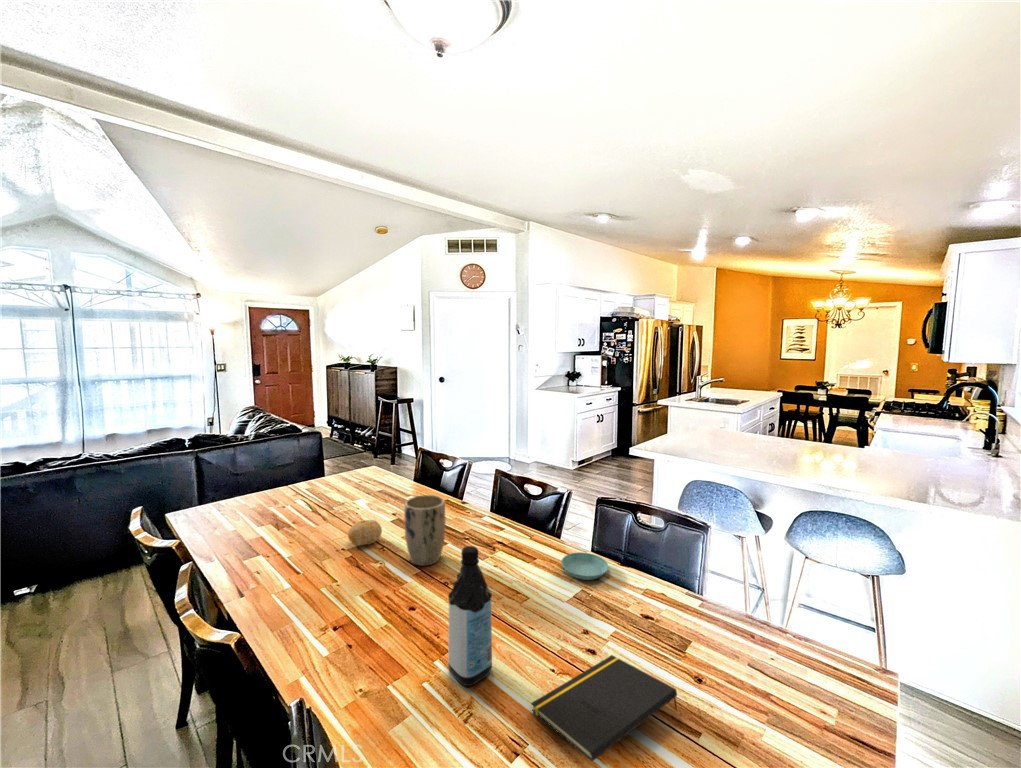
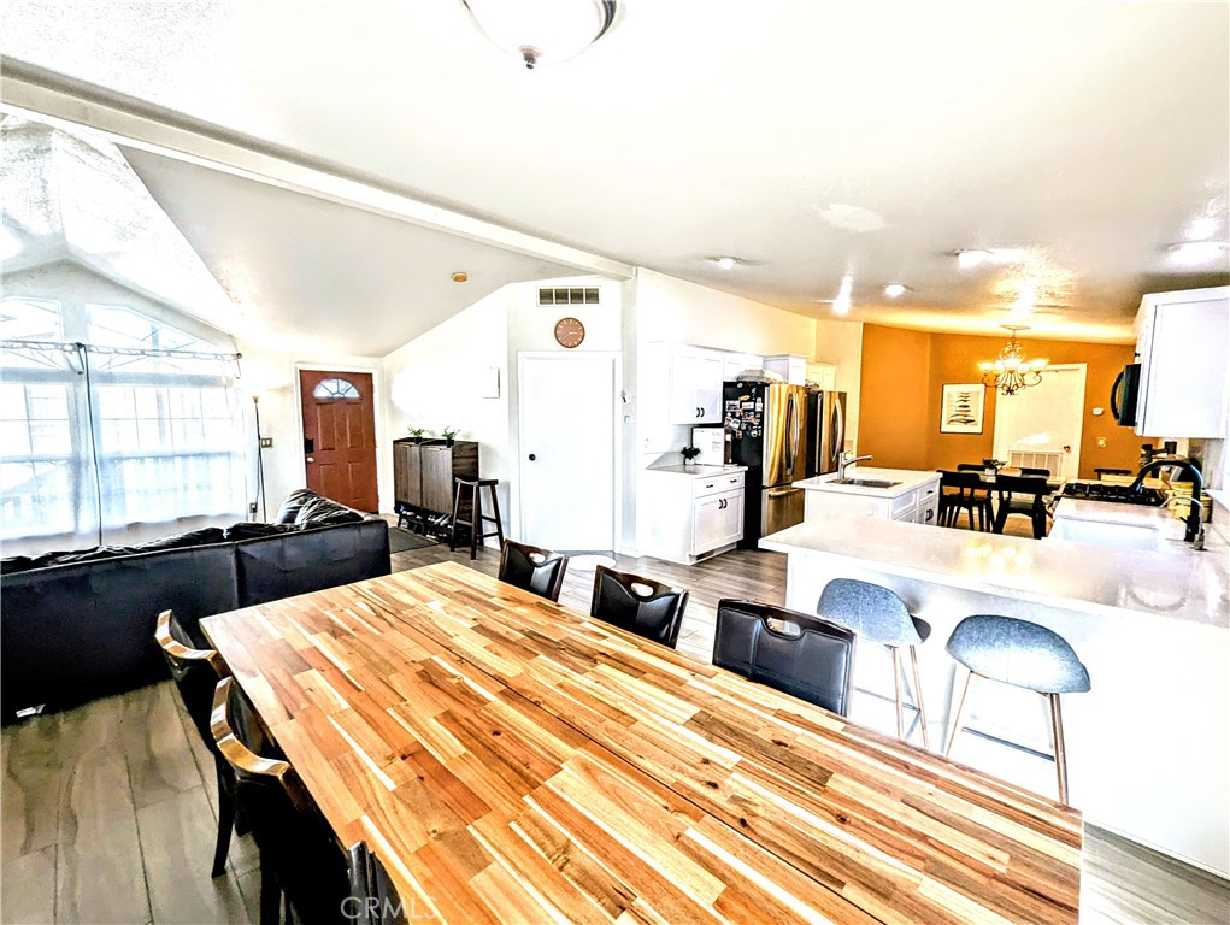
- plant pot [403,494,447,567]
- fruit [347,519,383,547]
- notepad [530,654,678,762]
- saucer [560,551,609,581]
- water bottle [447,545,493,687]
